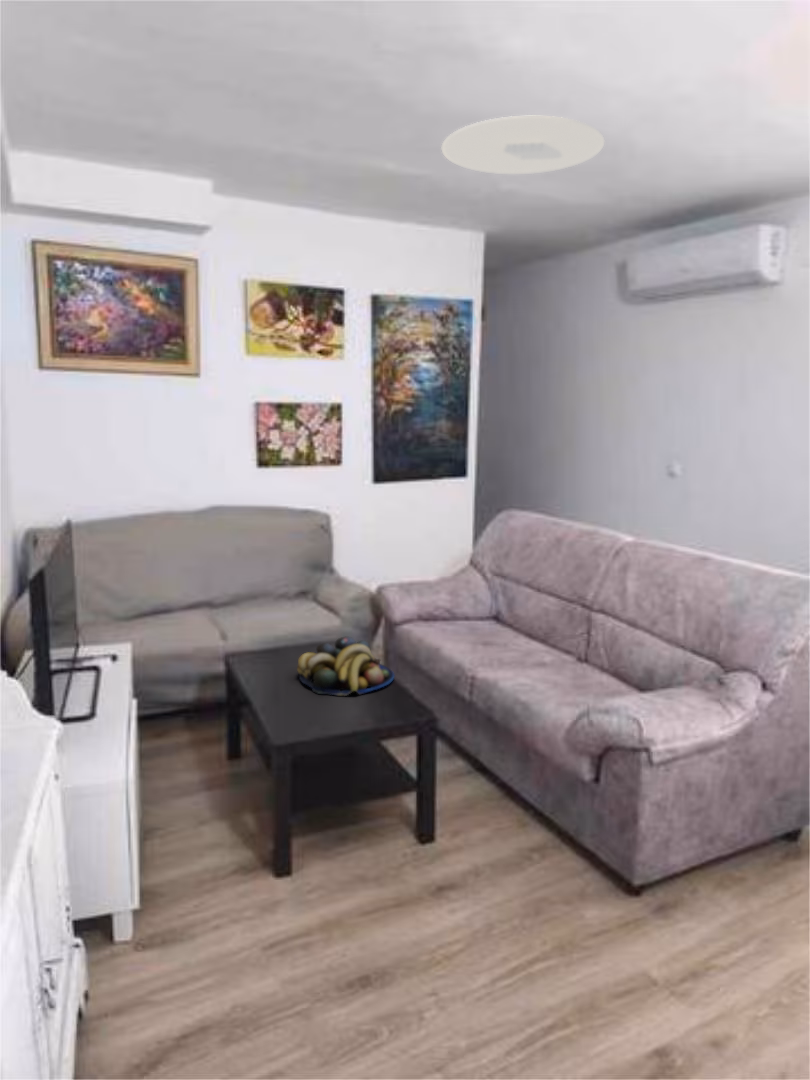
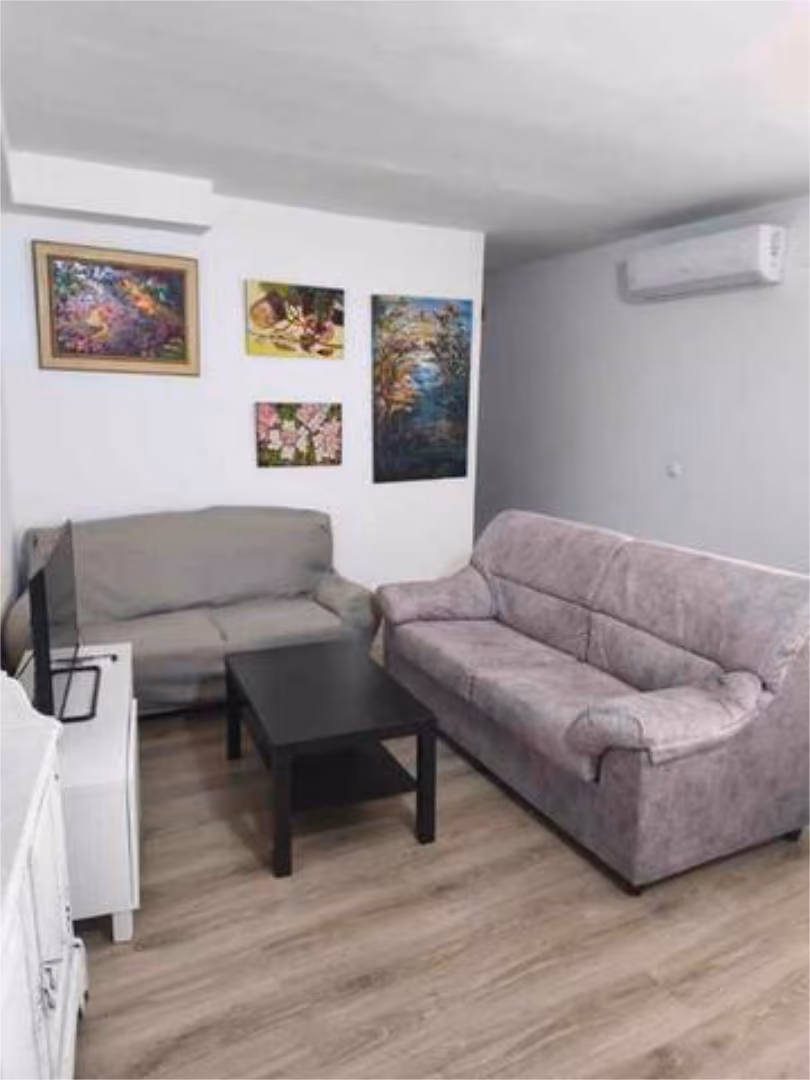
- ceiling light [441,115,605,175]
- fruit bowl [296,636,395,697]
